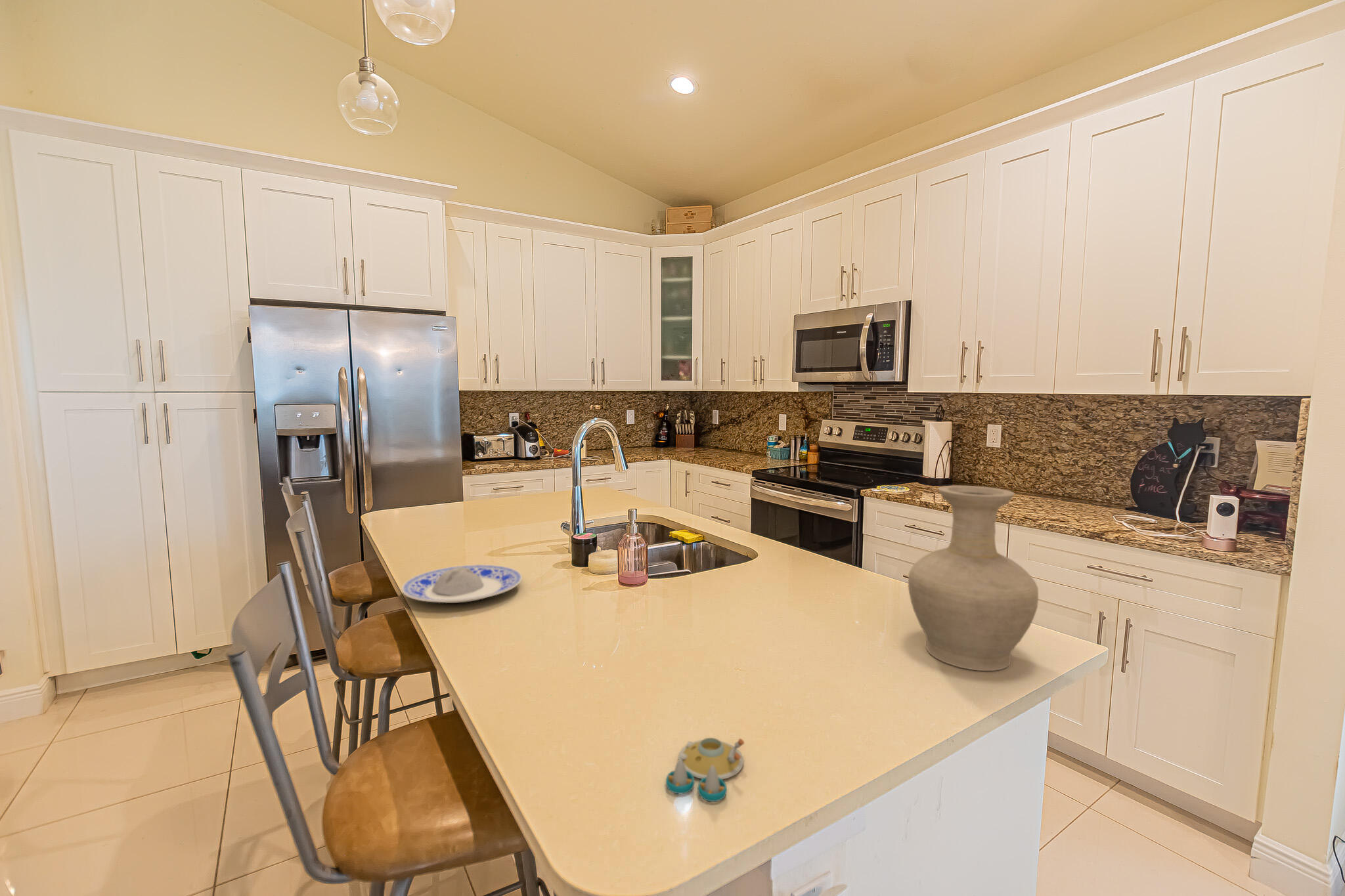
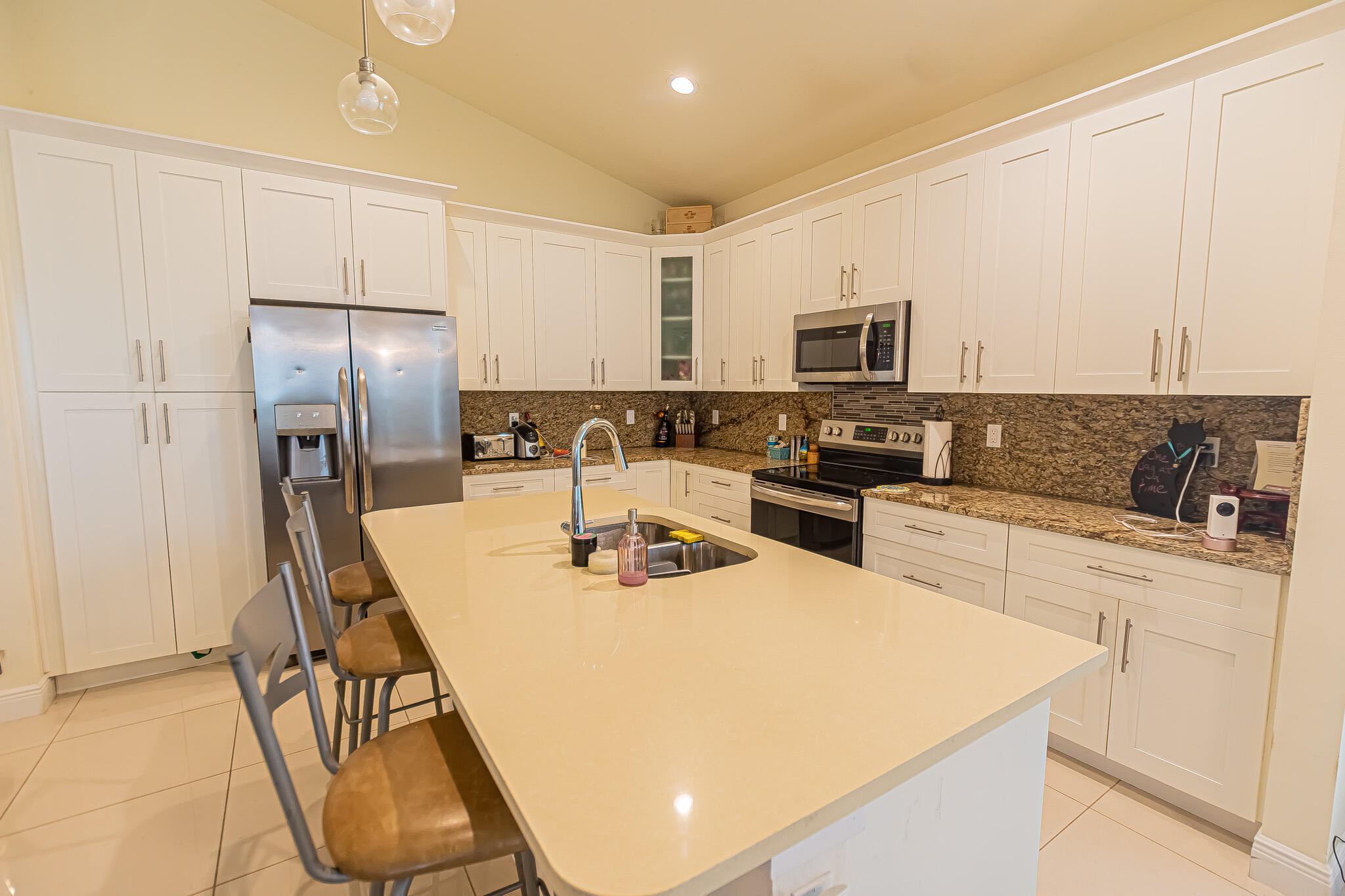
- salt and pepper shaker set [665,737,745,802]
- plate [401,564,523,604]
- vase [908,485,1039,672]
